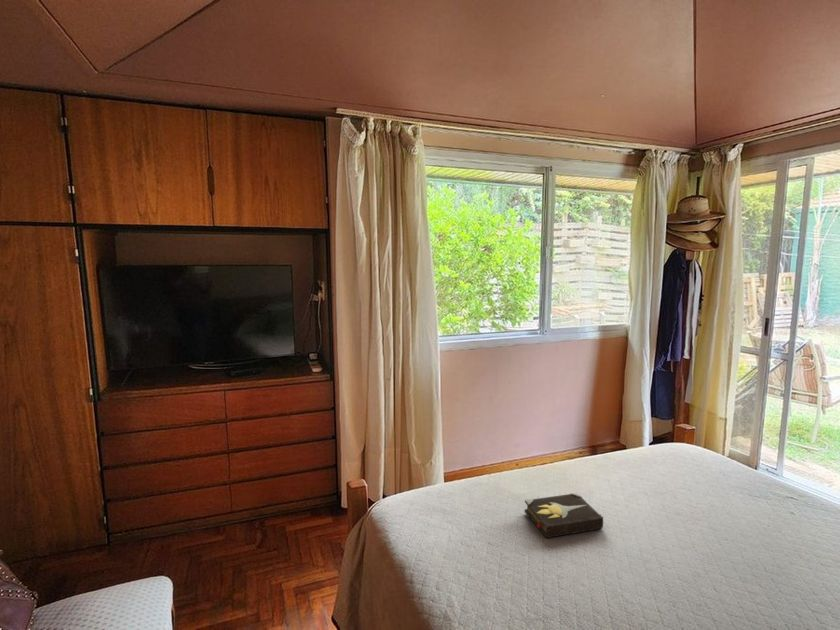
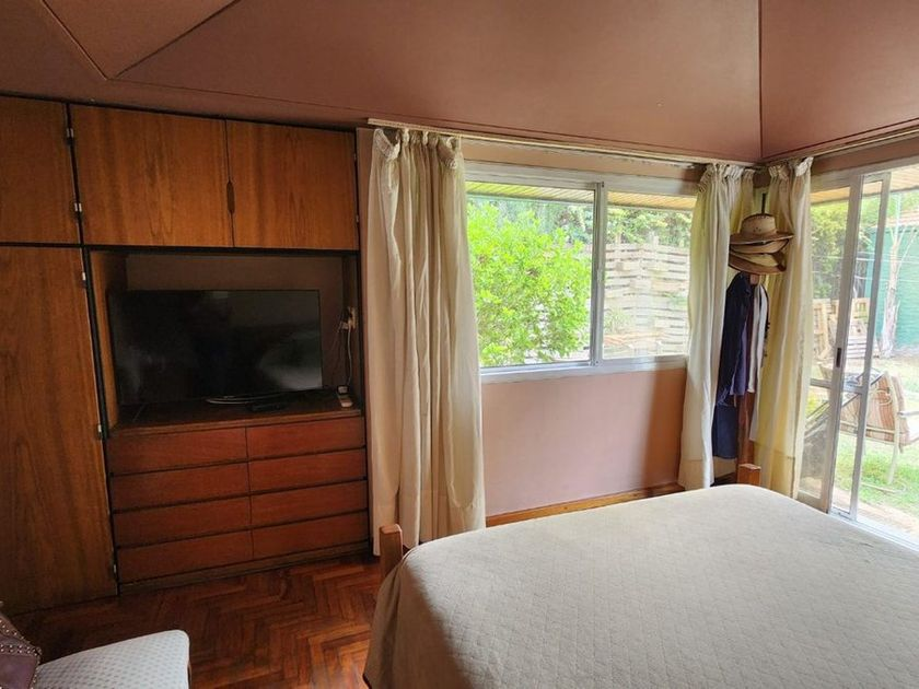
- hardback book [523,492,604,539]
